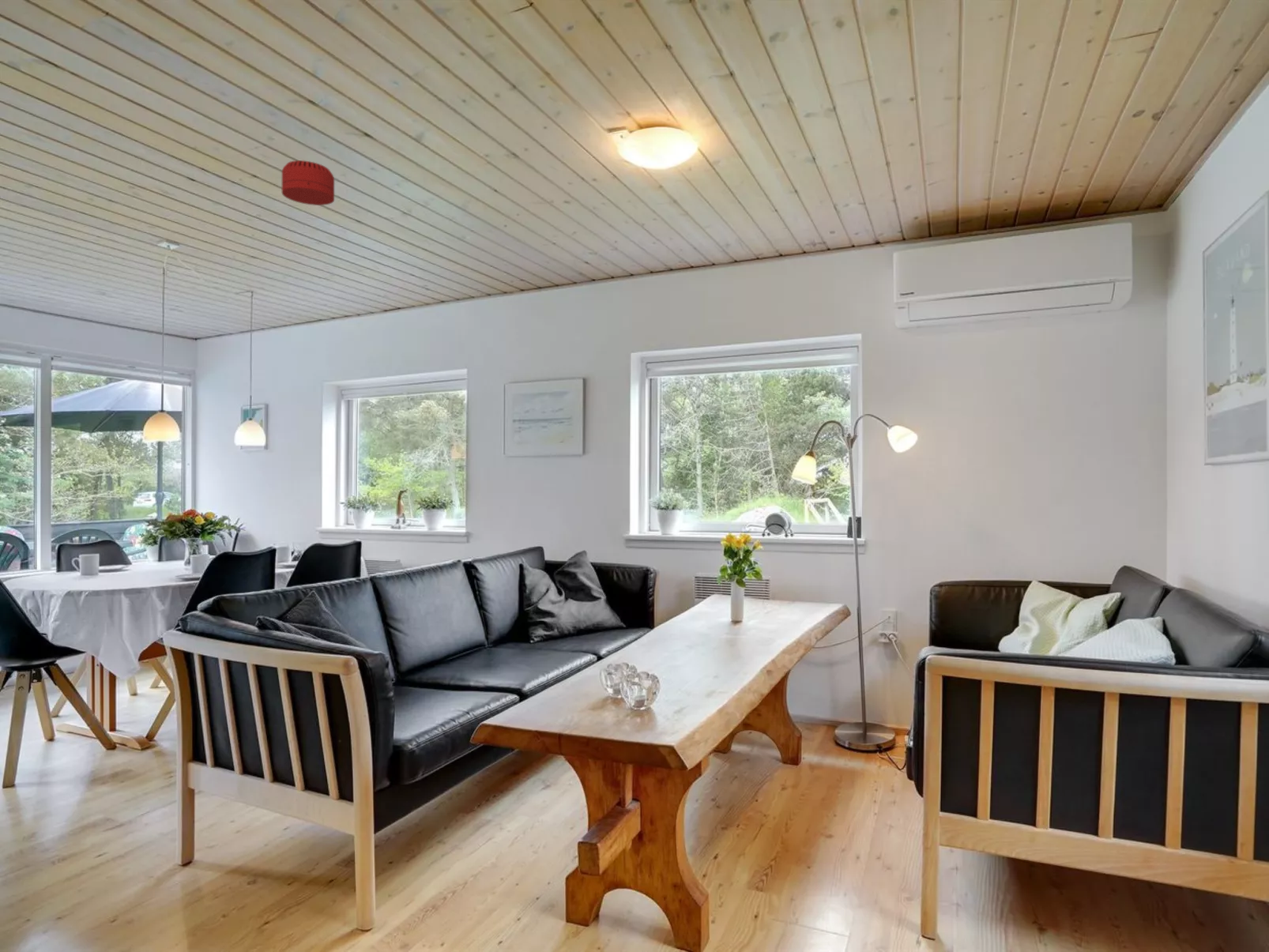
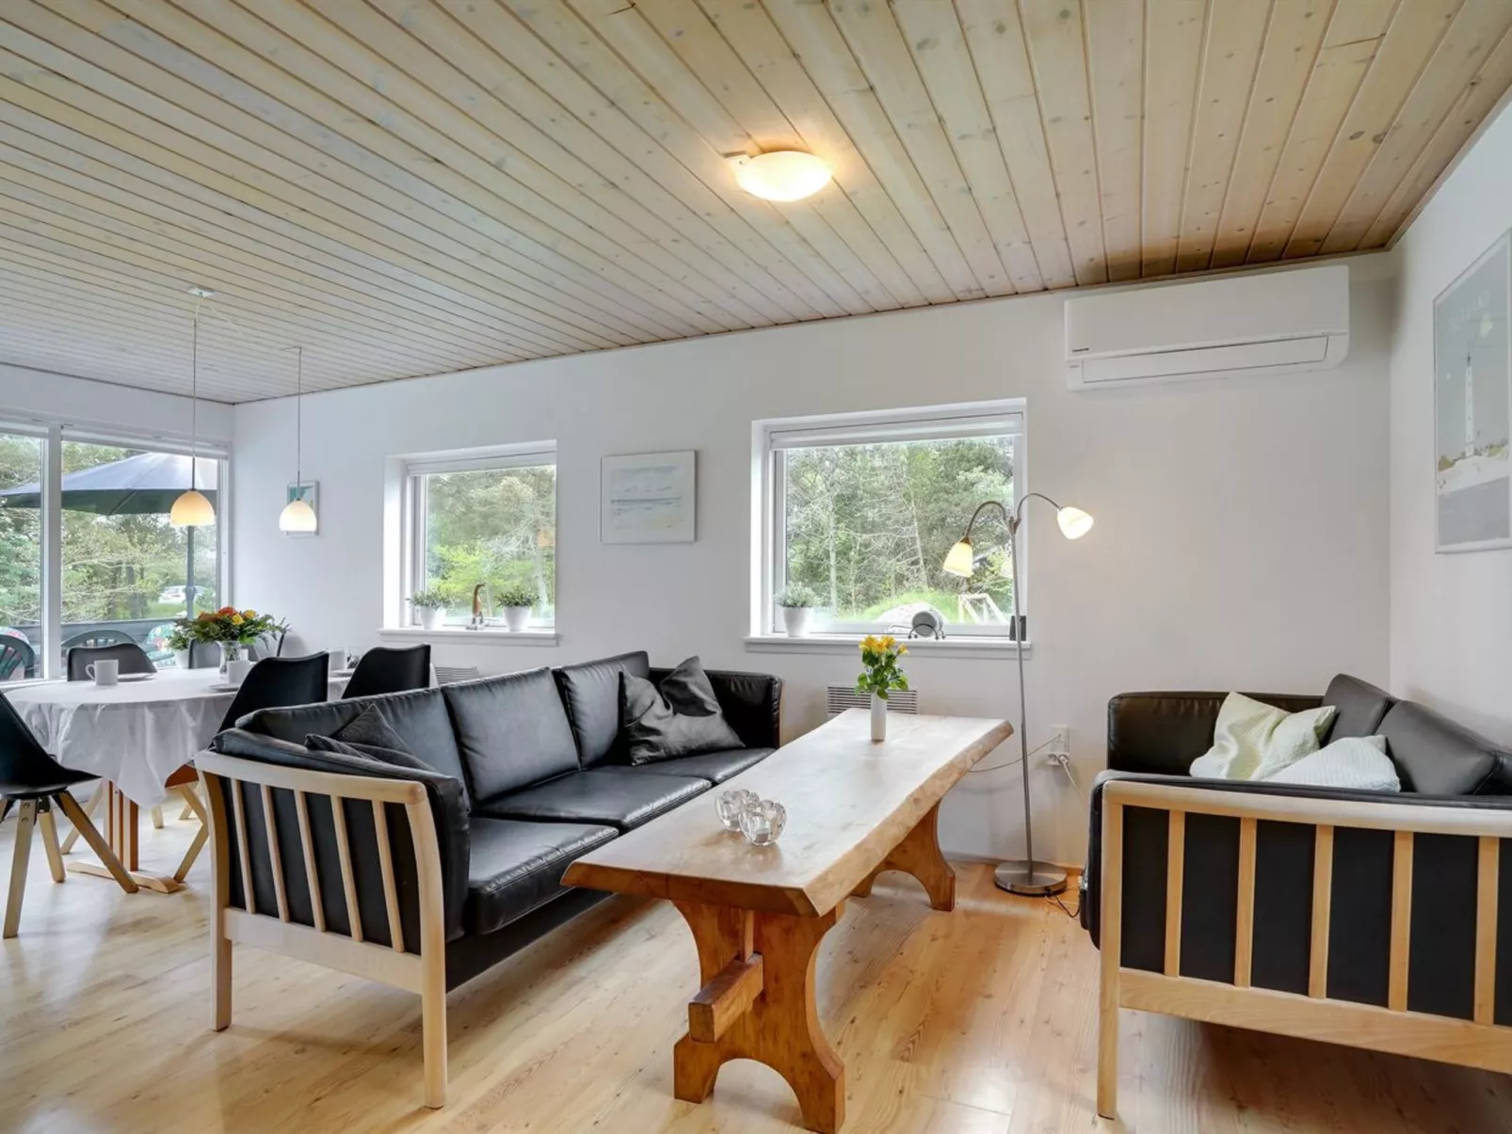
- smoke detector [281,160,335,206]
